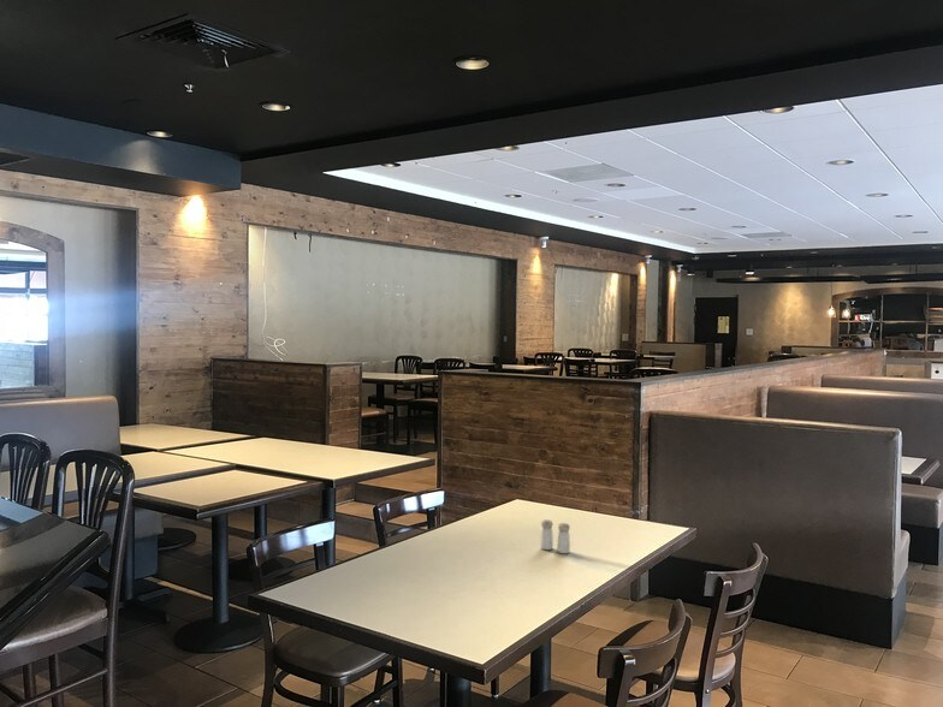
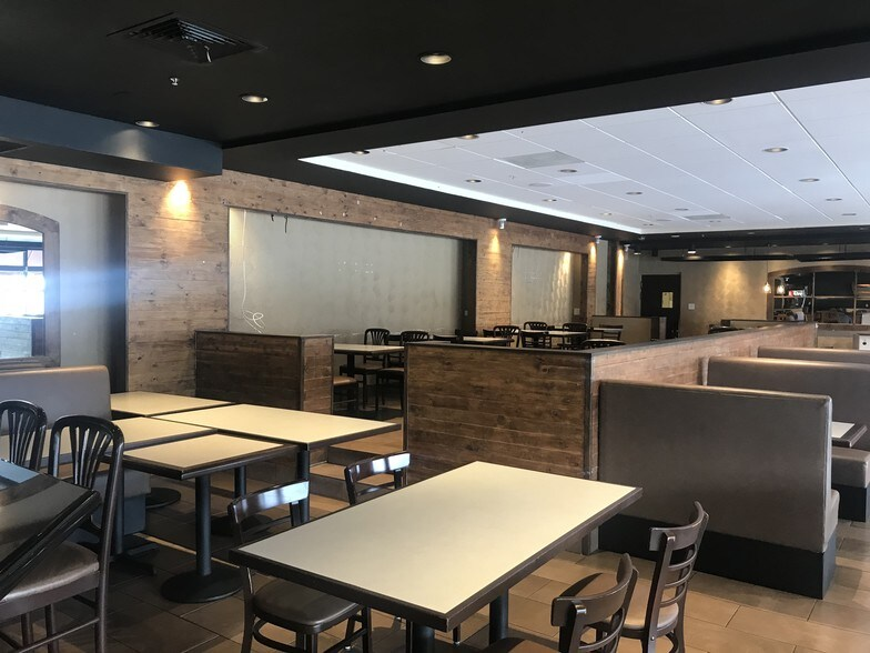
- salt and pepper shaker [540,518,571,554]
